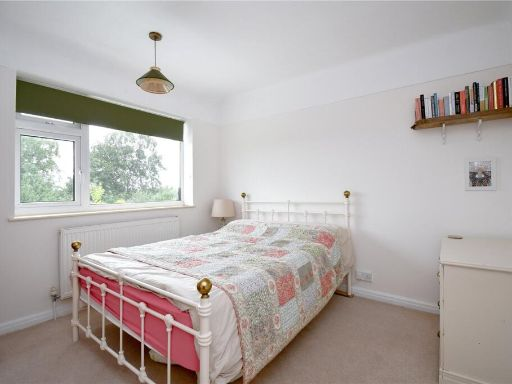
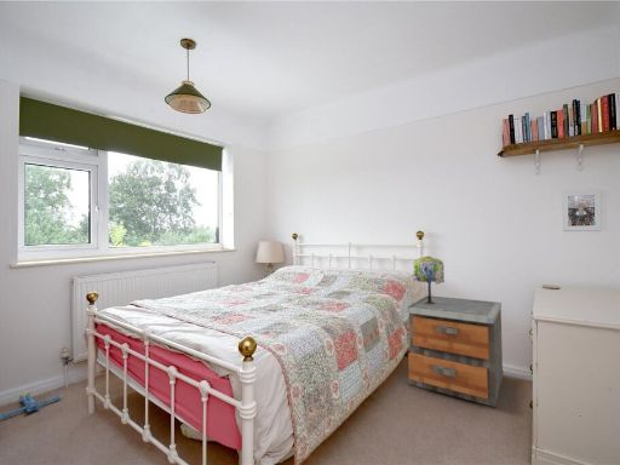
+ plush toy [0,391,64,420]
+ nightstand [404,294,504,408]
+ table lamp [412,254,446,305]
